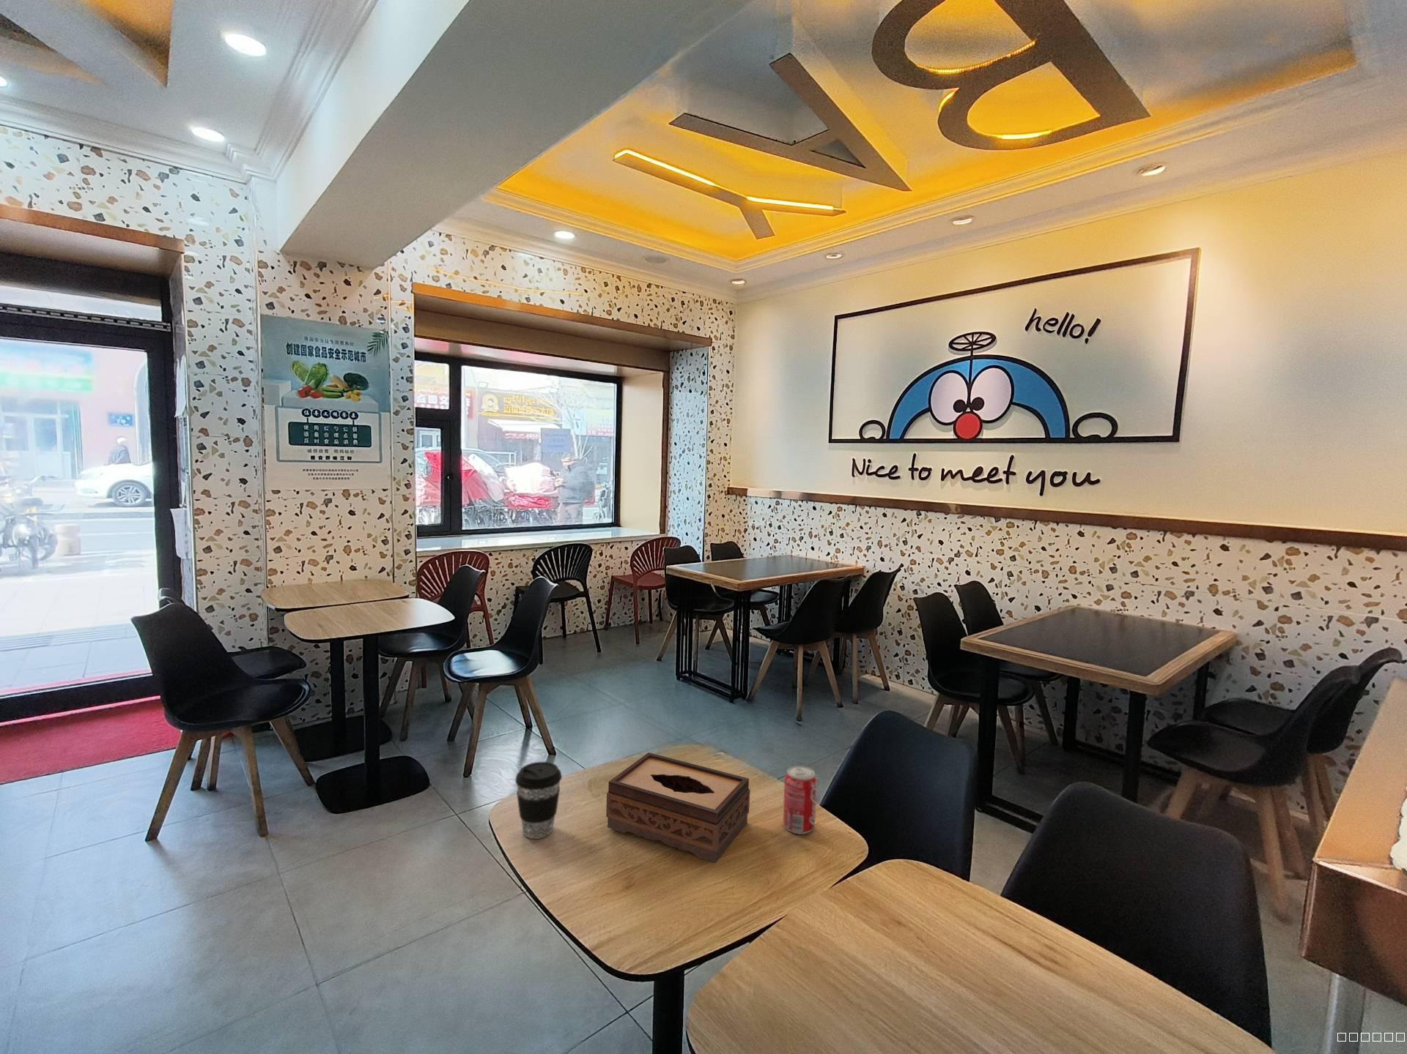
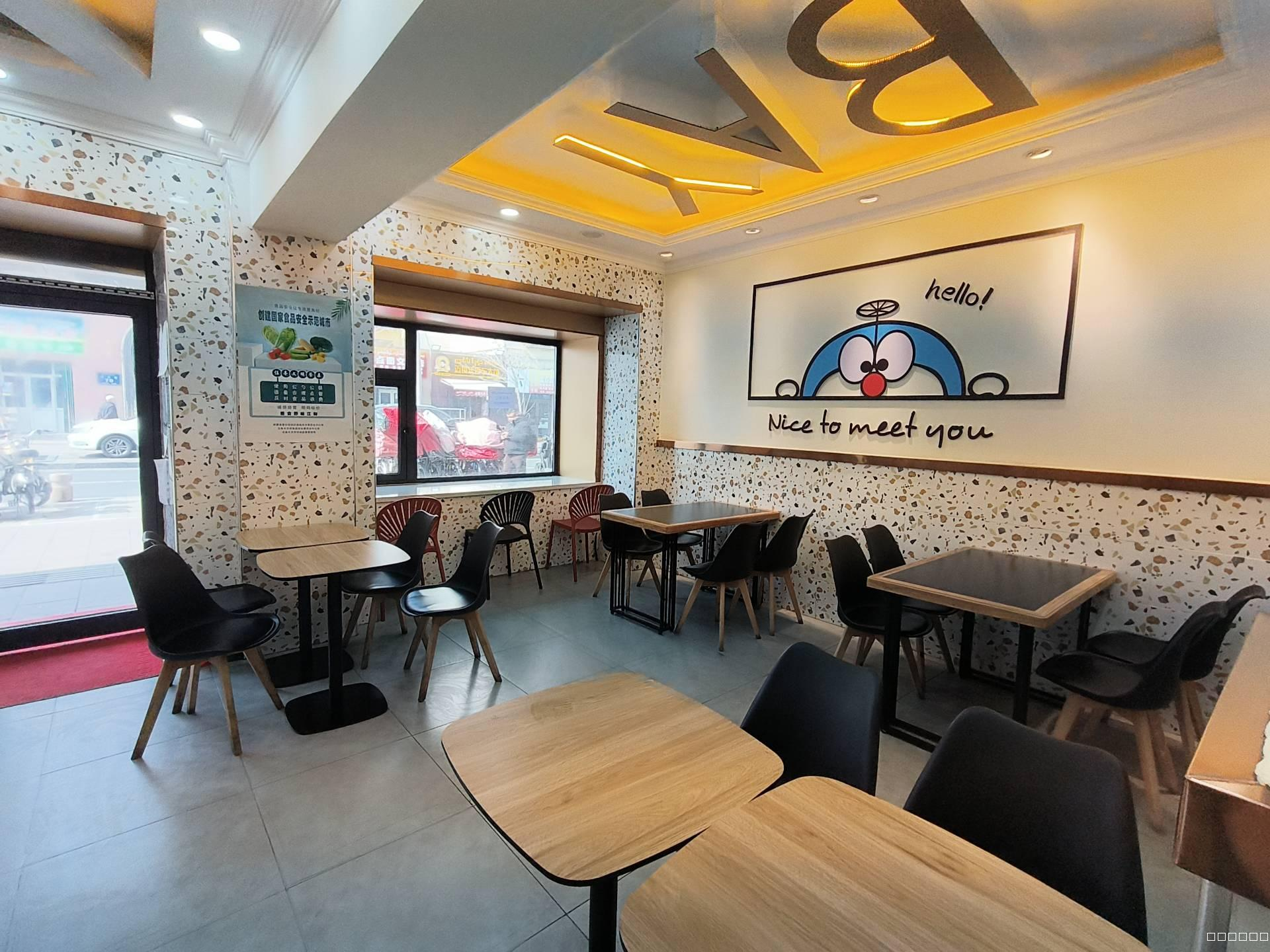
- tissue box [605,752,750,864]
- coffee cup [514,762,563,839]
- beverage can [782,765,818,835]
